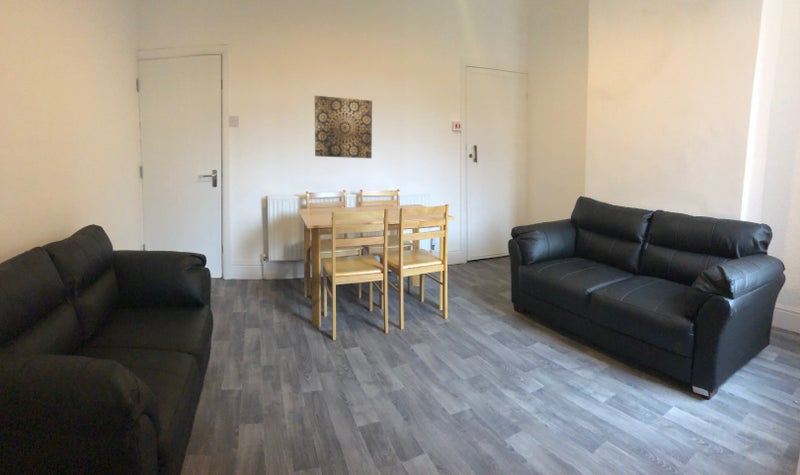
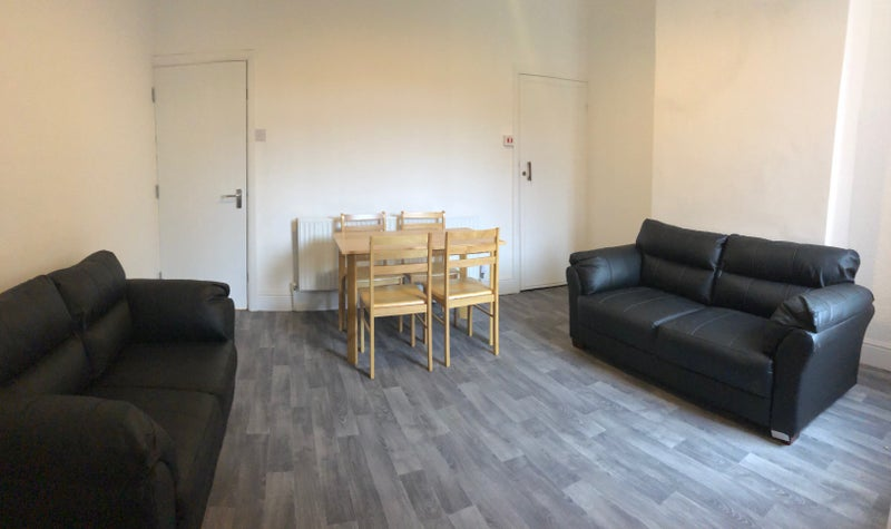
- wall art [314,95,373,159]
